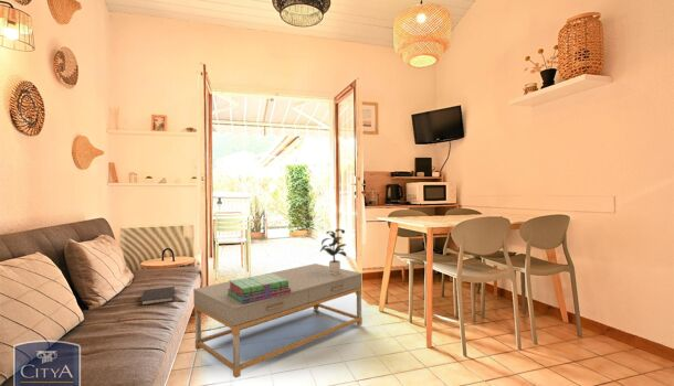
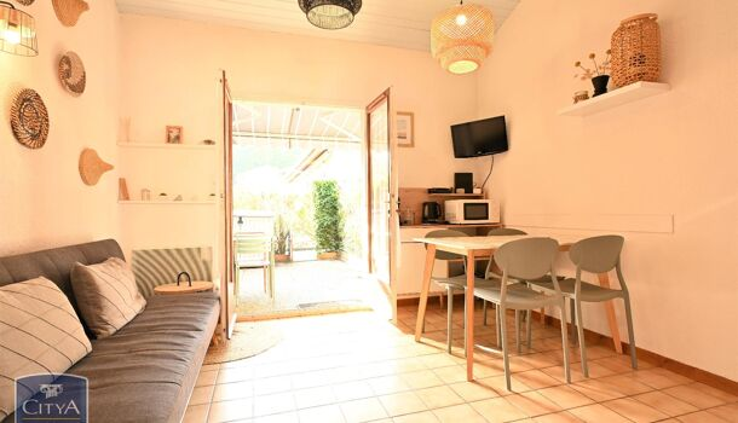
- coffee table [192,262,364,379]
- potted plant [318,227,347,275]
- stack of books [227,272,291,303]
- diary [139,286,176,307]
